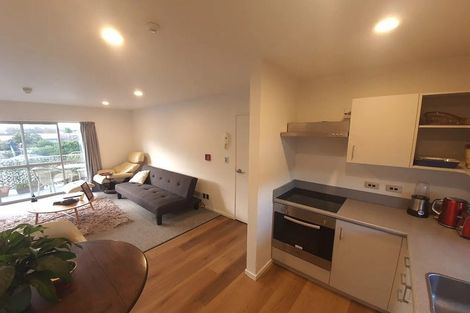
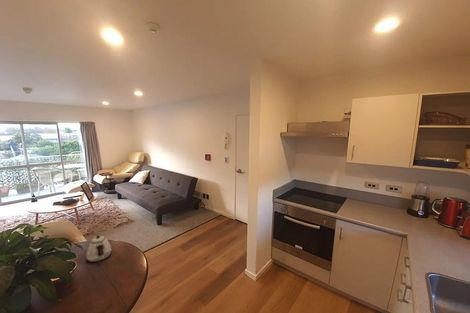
+ teapot [86,234,112,263]
